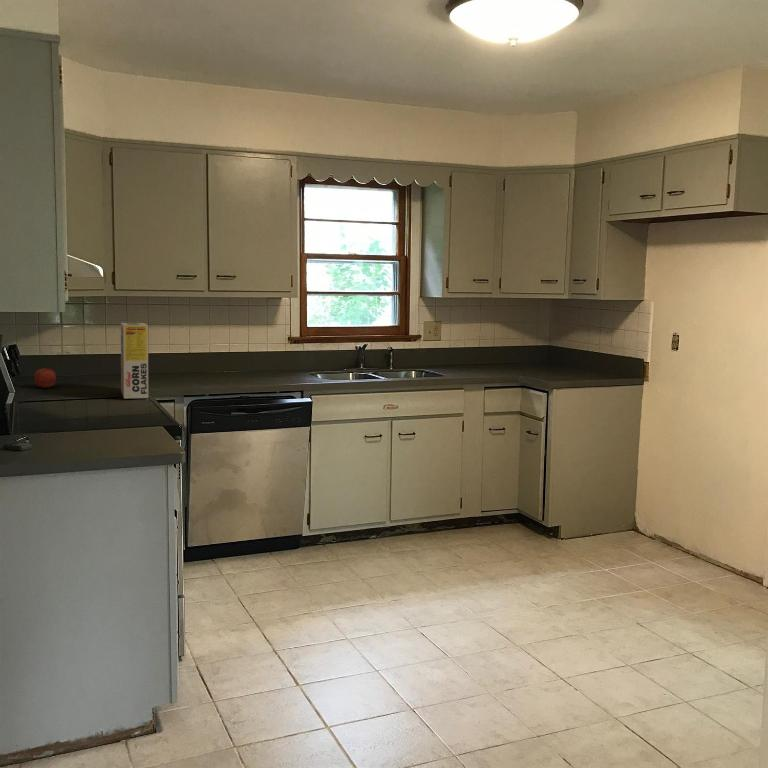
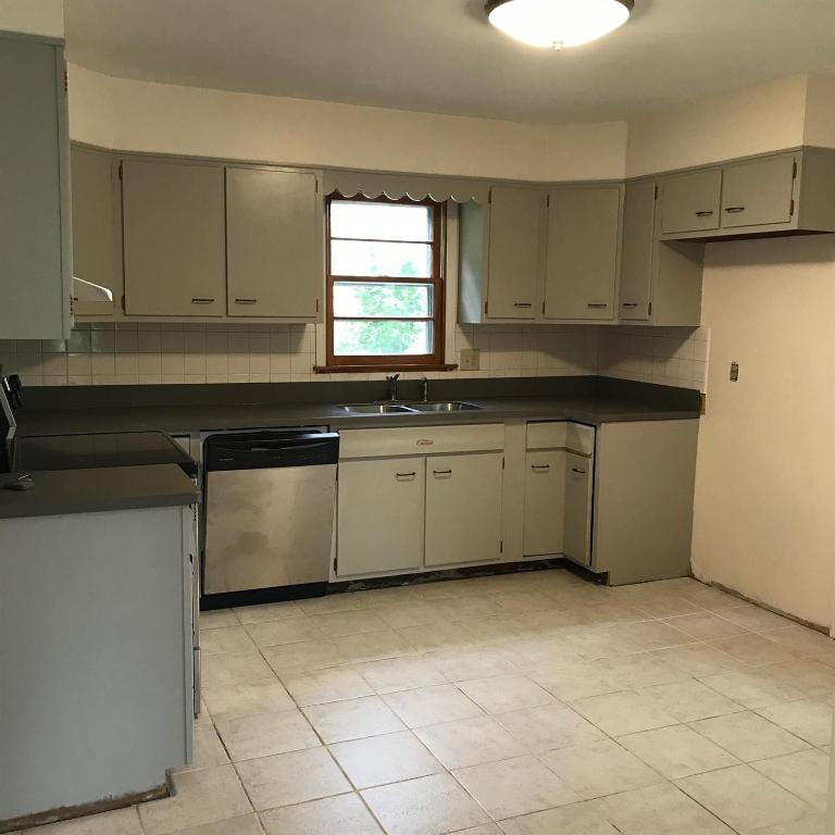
- apple [34,365,57,389]
- cereal box [120,322,149,399]
